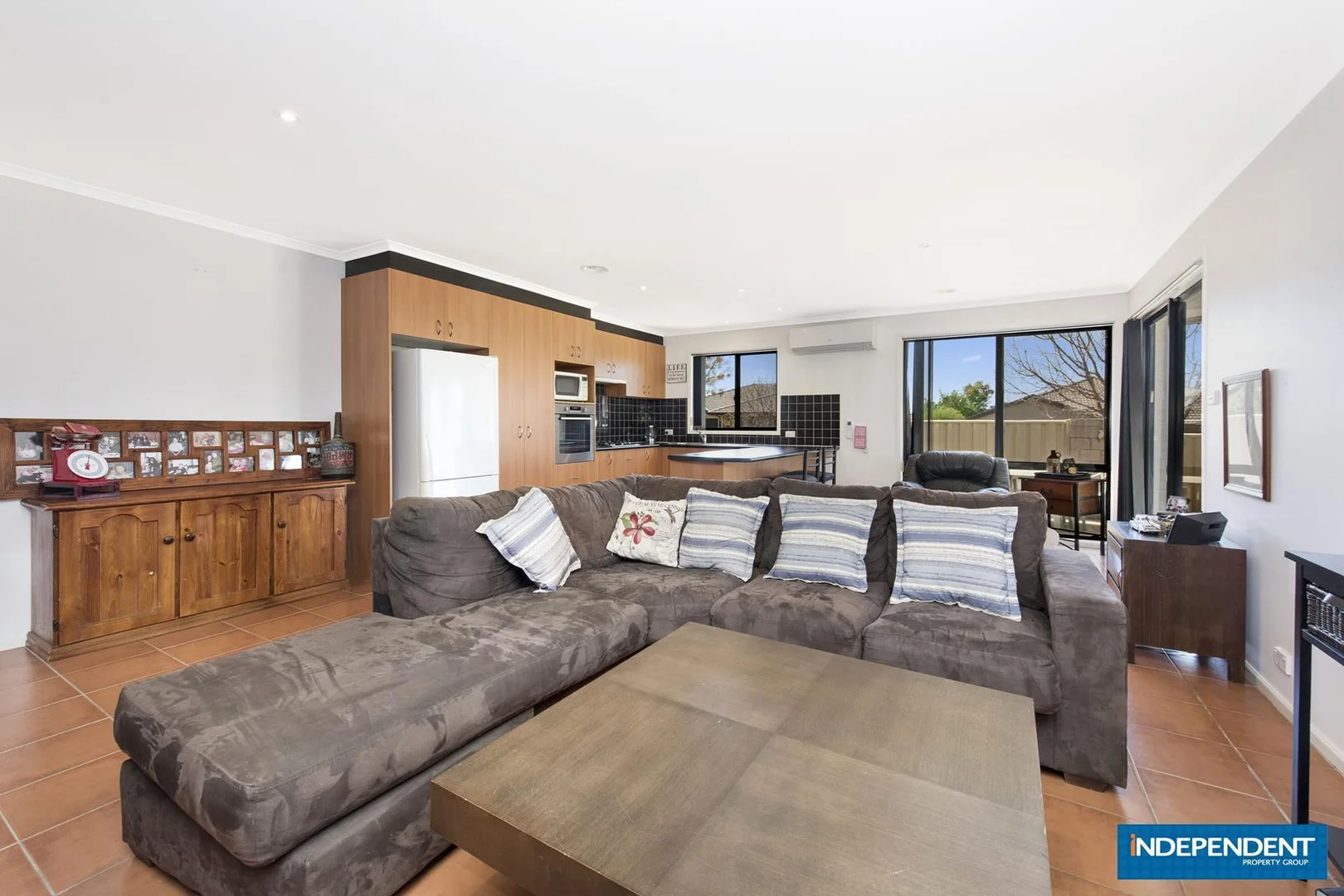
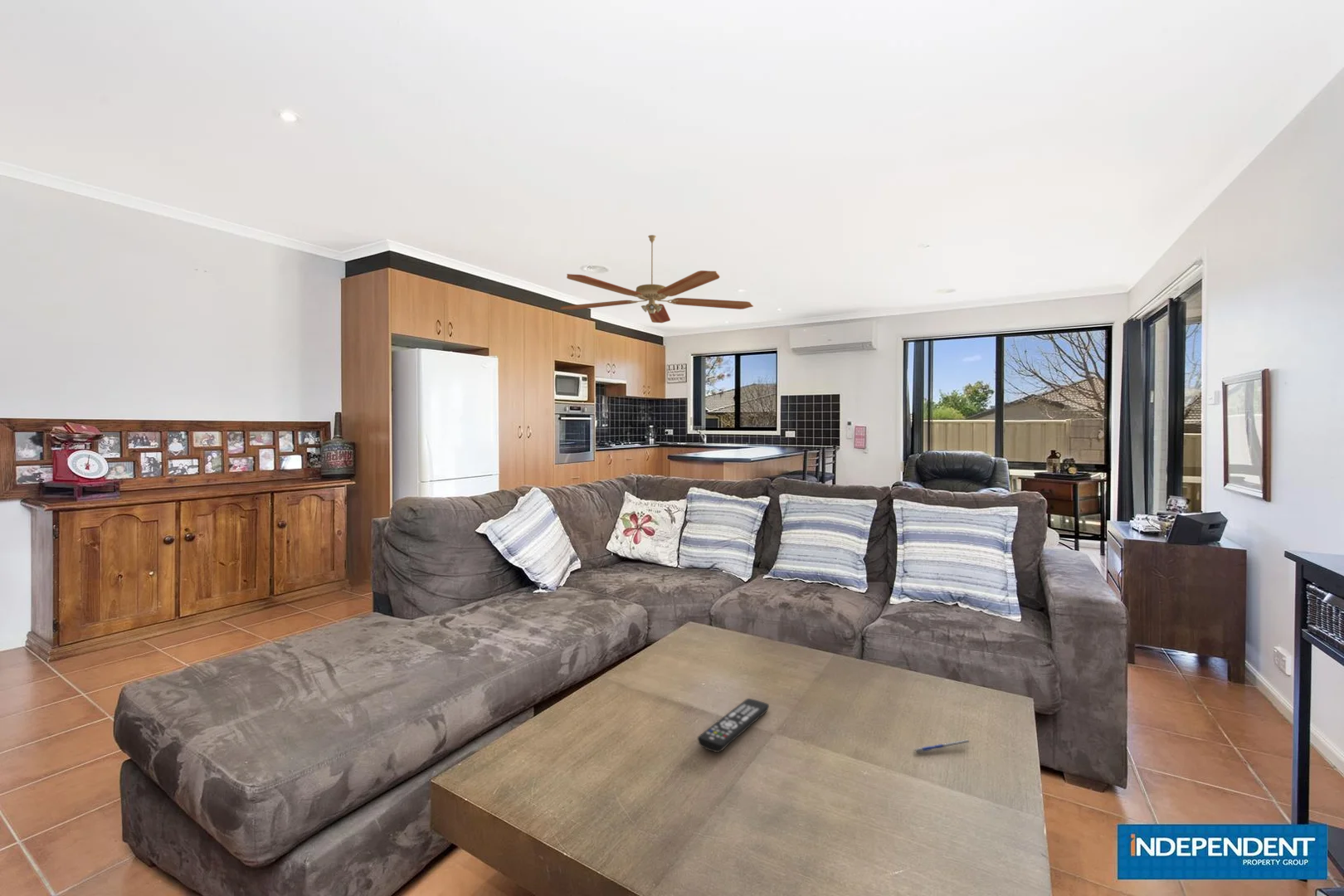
+ pen [913,739,971,754]
+ remote control [697,698,770,753]
+ ceiling fan [559,234,754,324]
